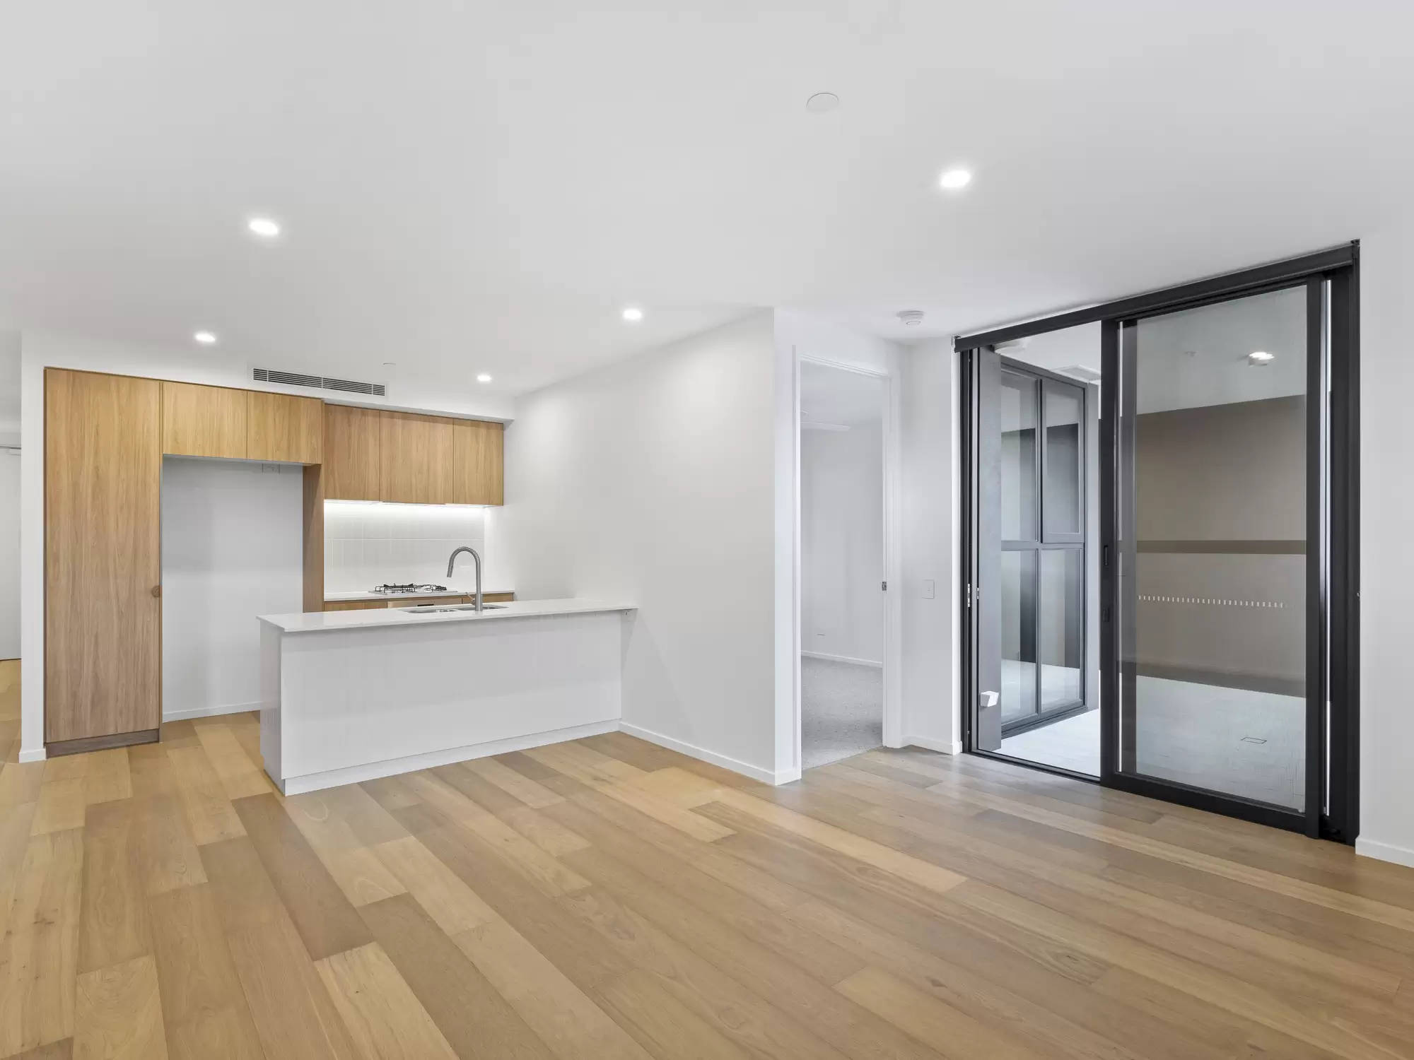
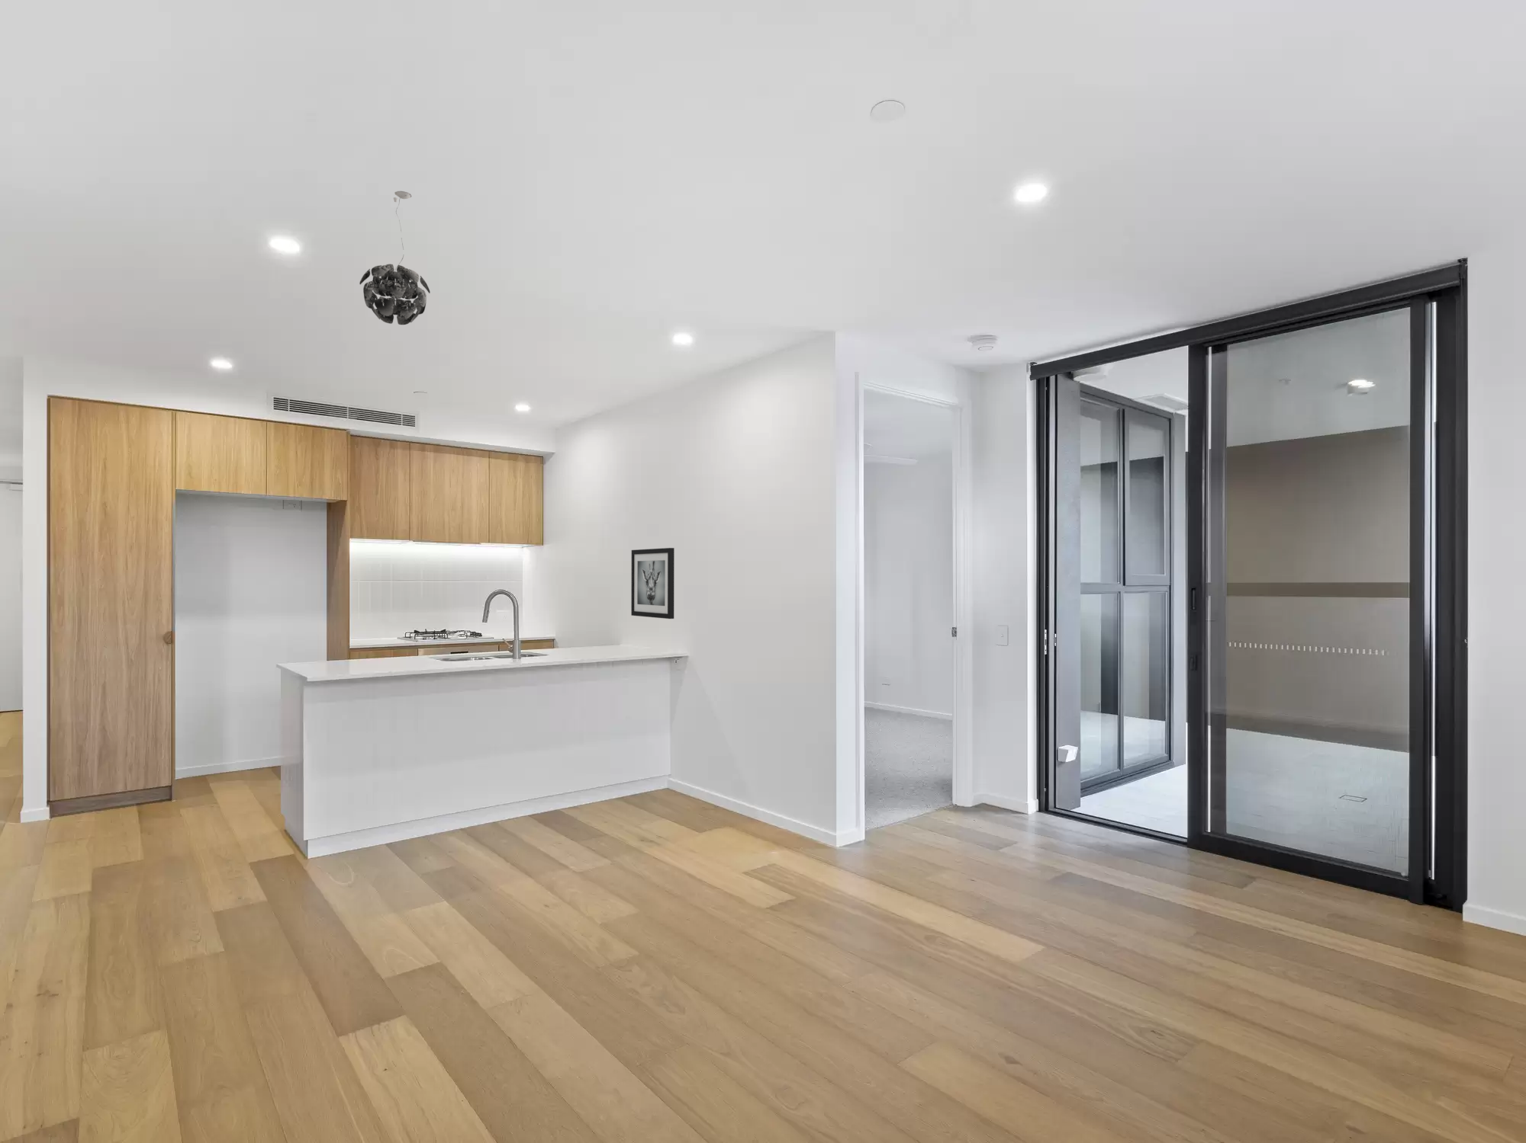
+ pendant light [358,191,431,325]
+ wall art [631,547,675,620]
